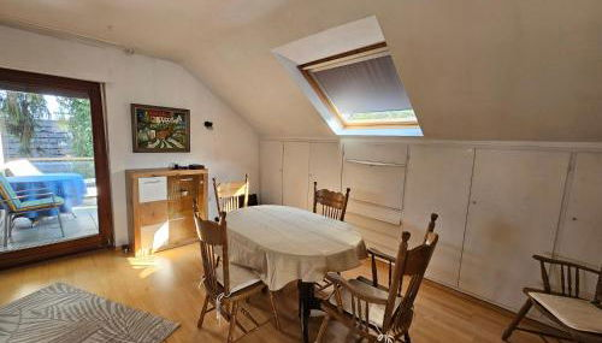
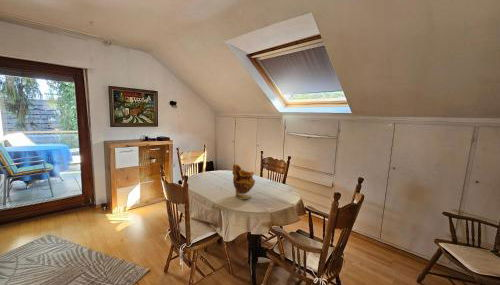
+ vase [231,162,256,200]
